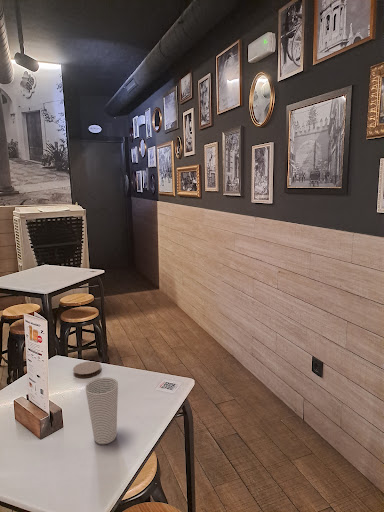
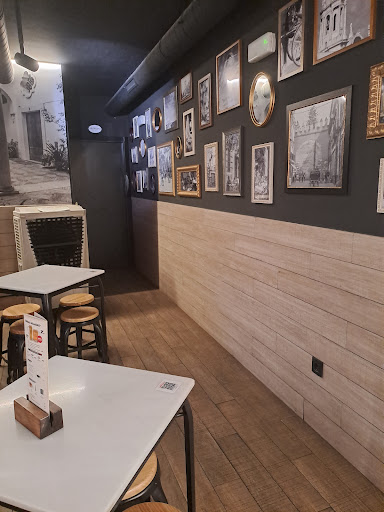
- cup [85,377,119,445]
- coaster [72,360,102,379]
